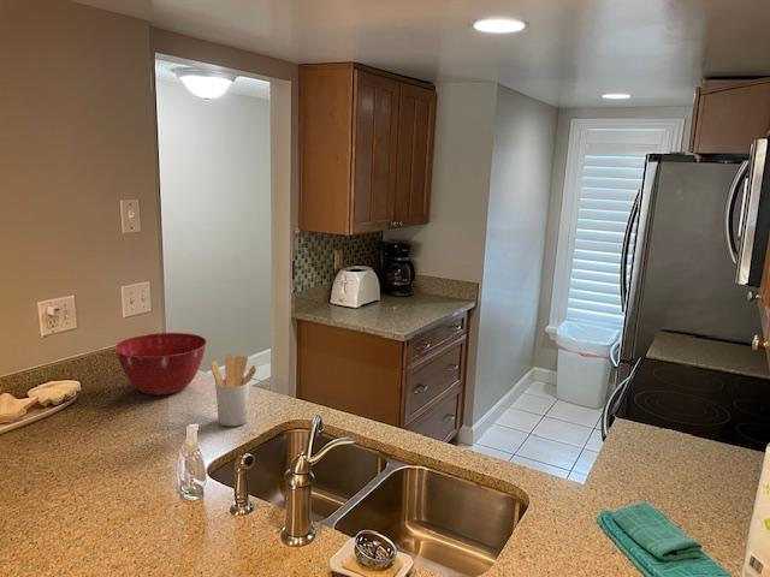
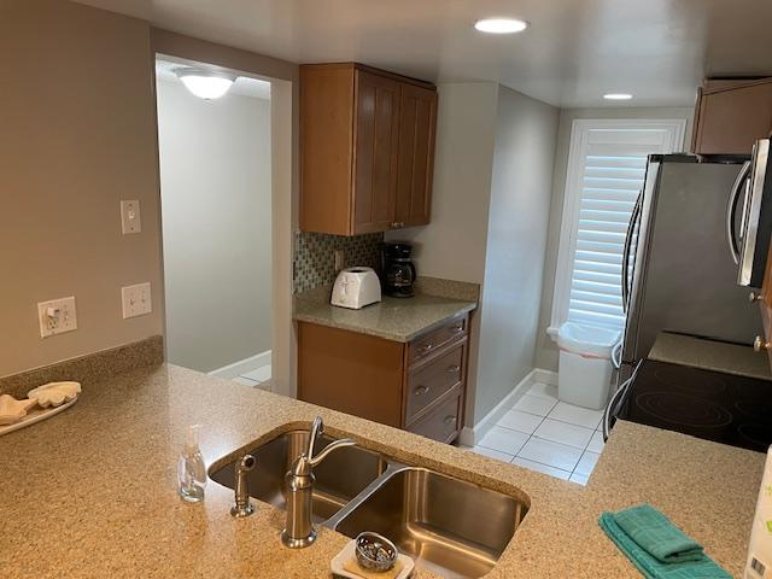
- mixing bowl [113,332,208,397]
- utensil holder [209,355,257,427]
